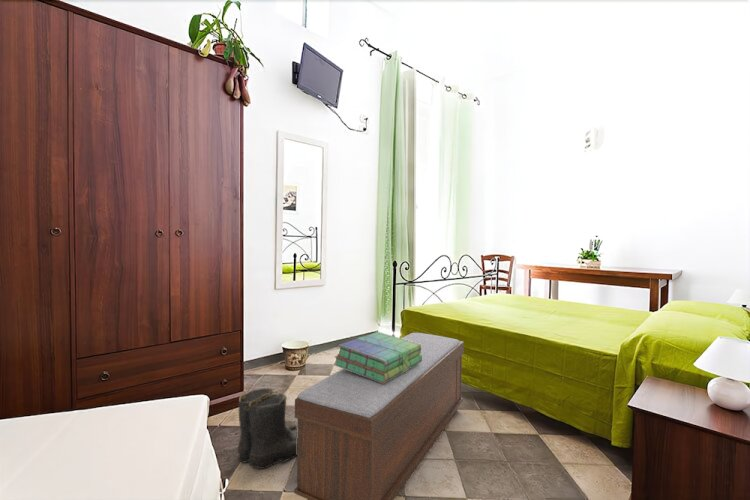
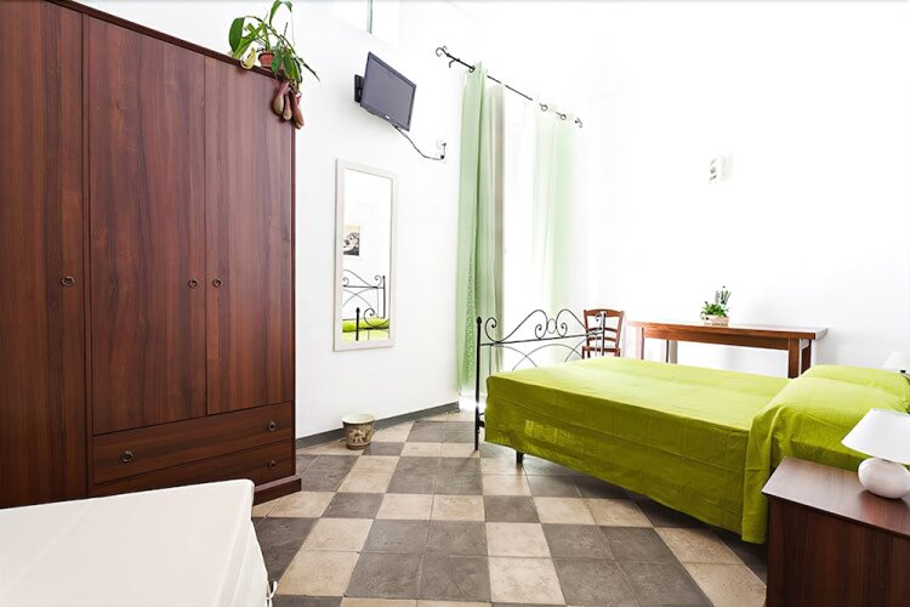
- boots [237,387,298,470]
- bench [293,332,465,500]
- stack of books [333,331,422,383]
